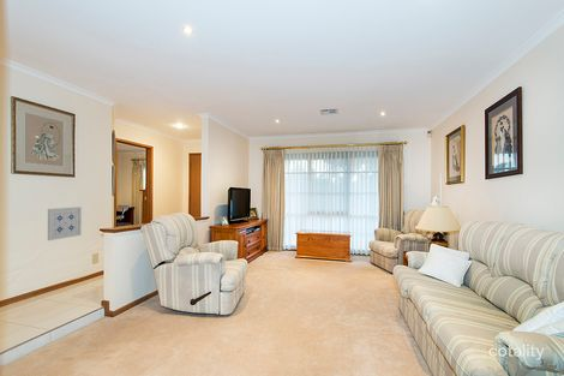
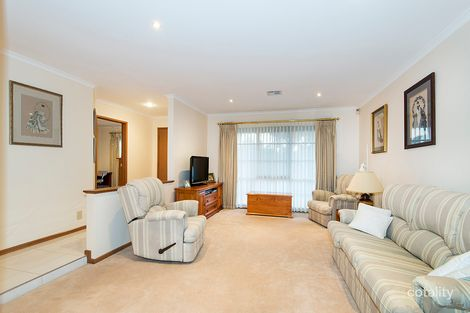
- wall art [47,205,83,241]
